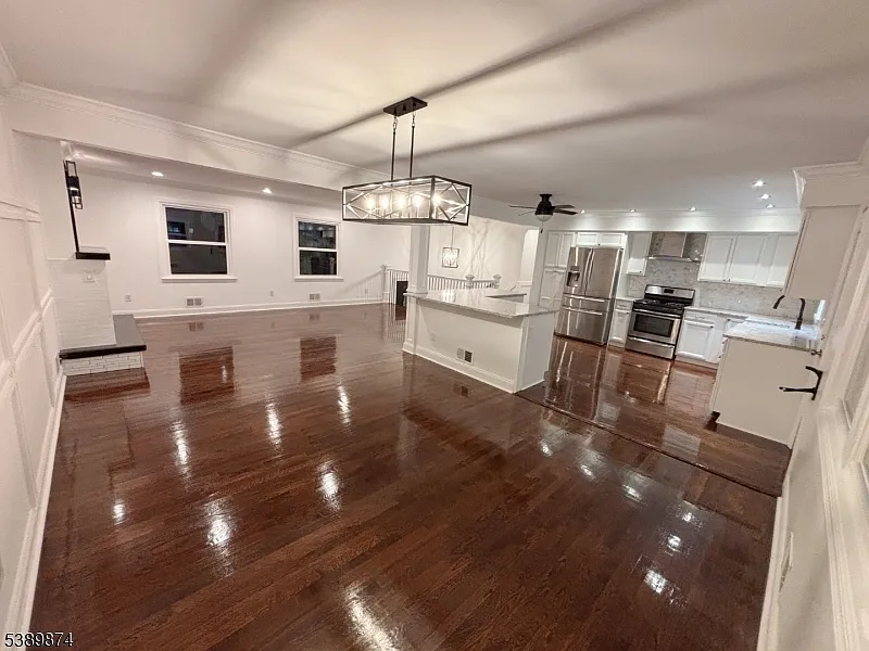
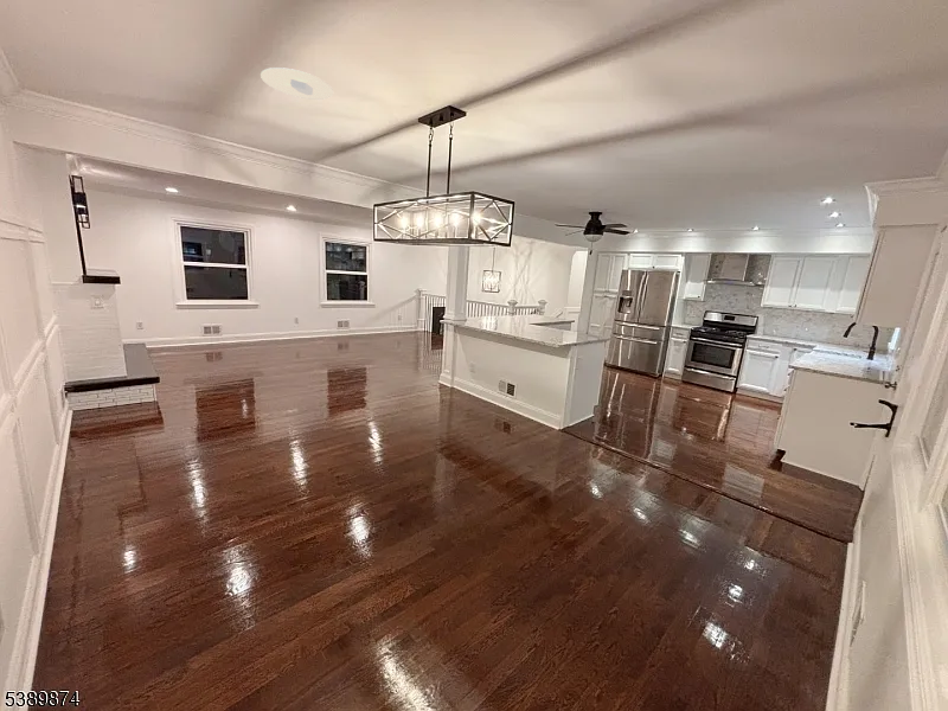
+ recessed light [260,66,334,101]
